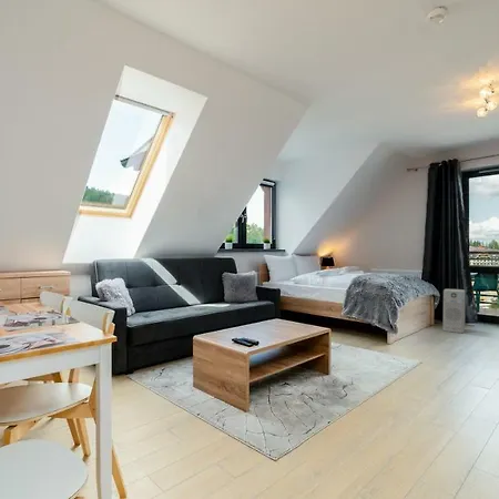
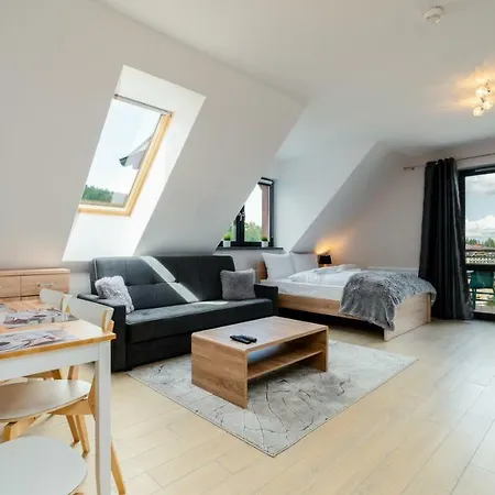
- air purifier [442,288,466,334]
